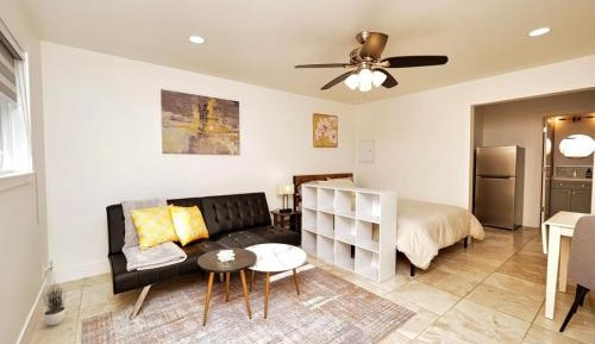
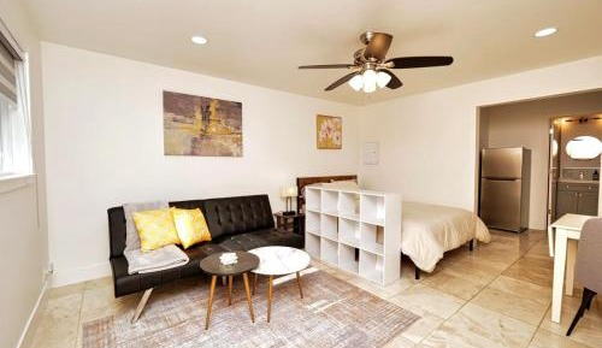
- potted plant [42,280,68,326]
